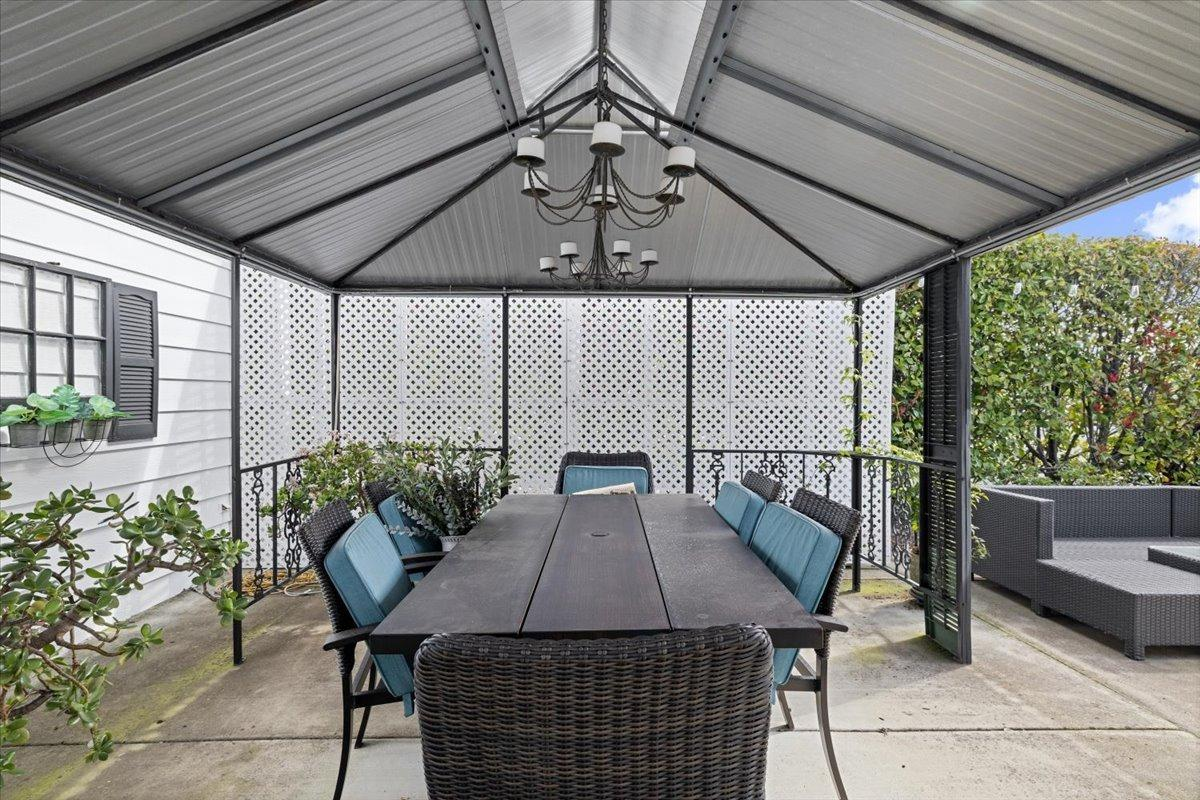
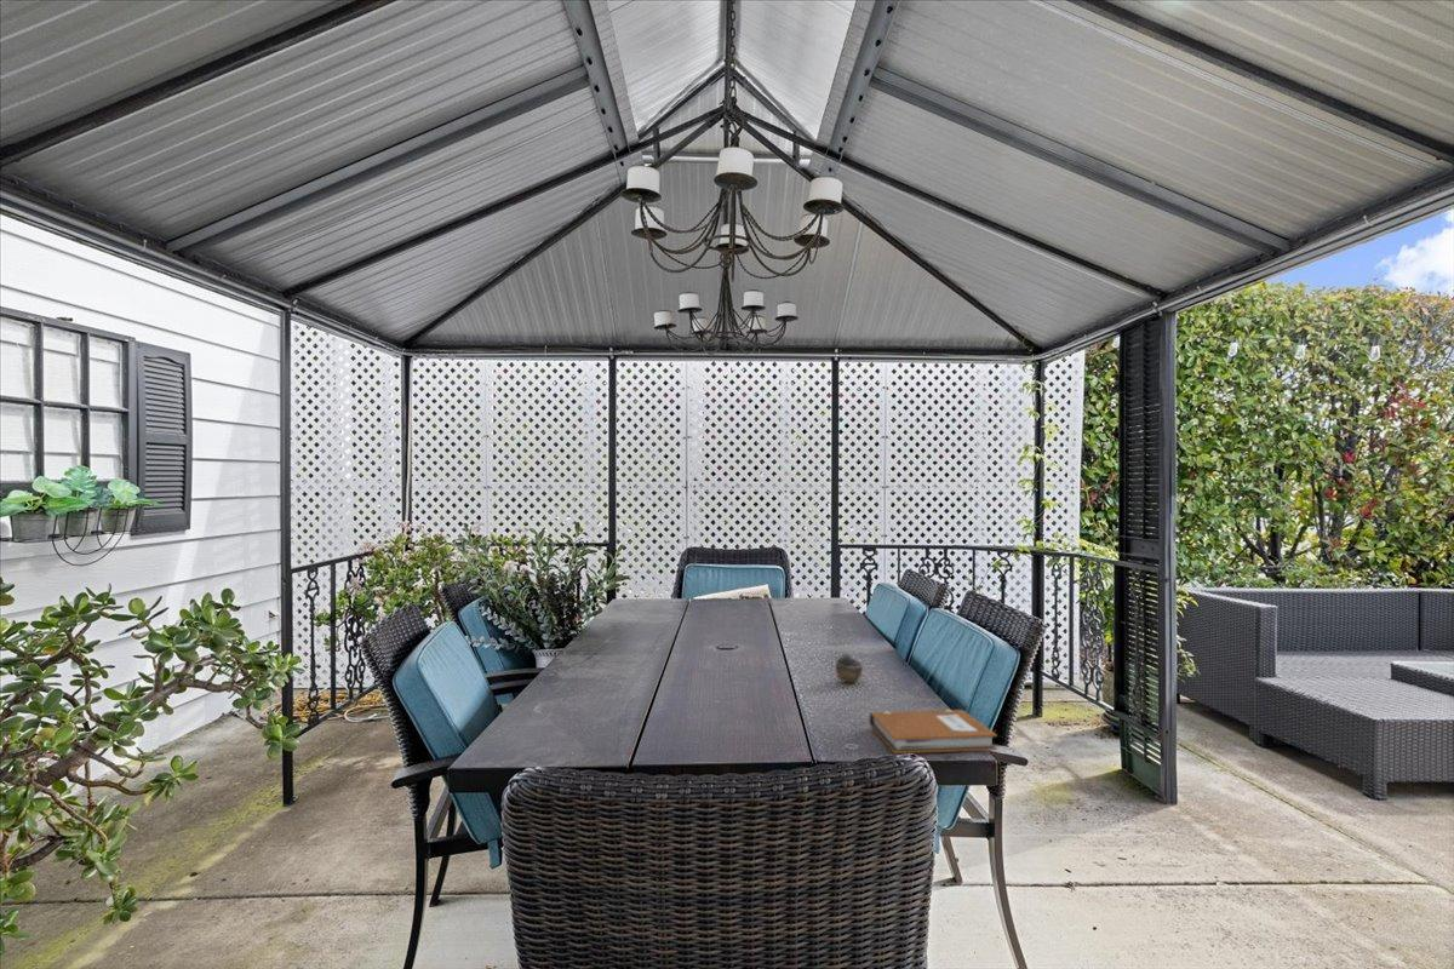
+ cup [834,649,865,683]
+ notebook [869,709,998,755]
